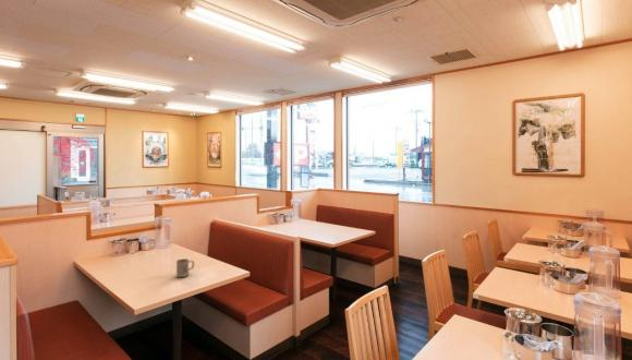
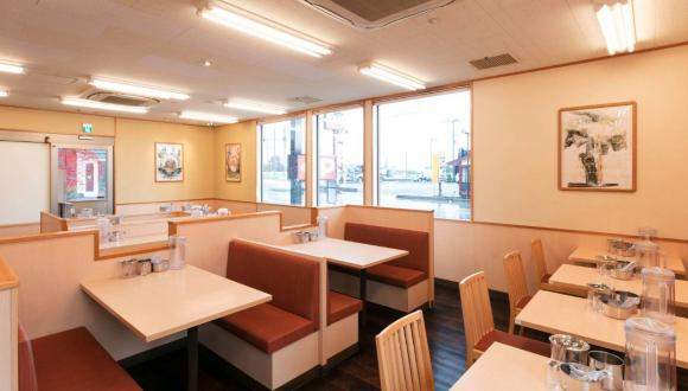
- mug [175,257,195,278]
